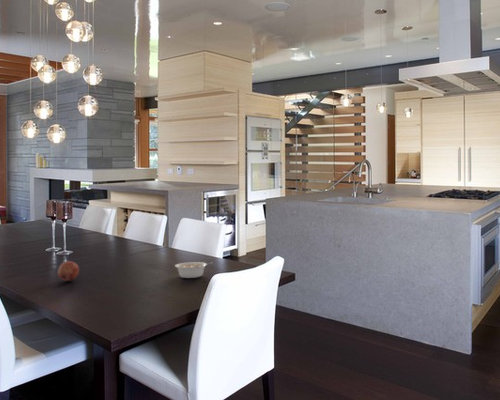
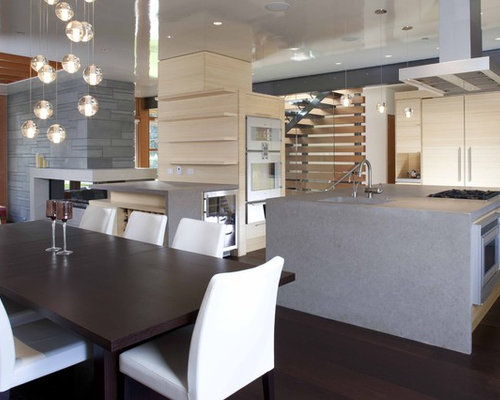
- legume [174,261,214,279]
- fruit [57,260,80,282]
